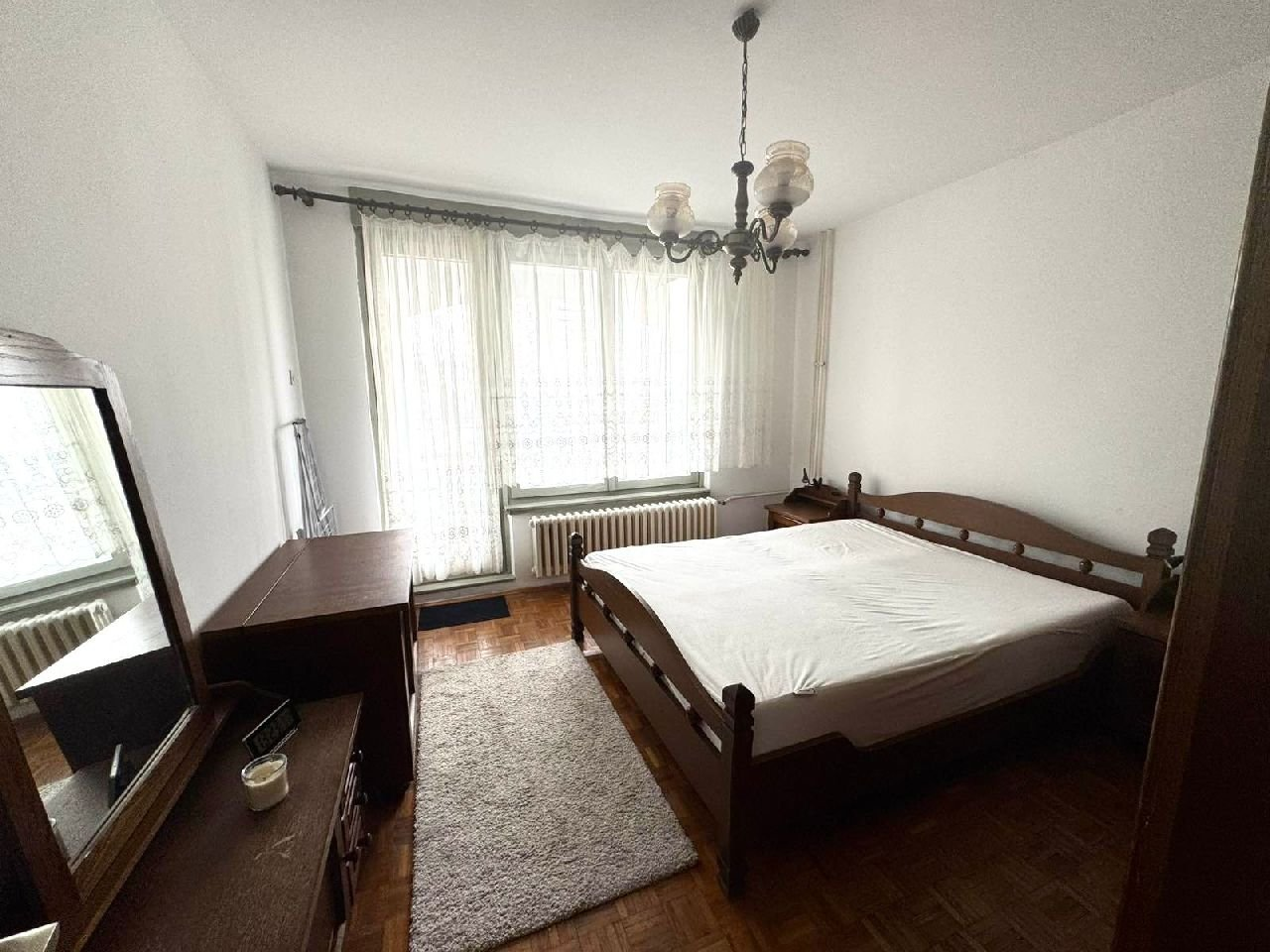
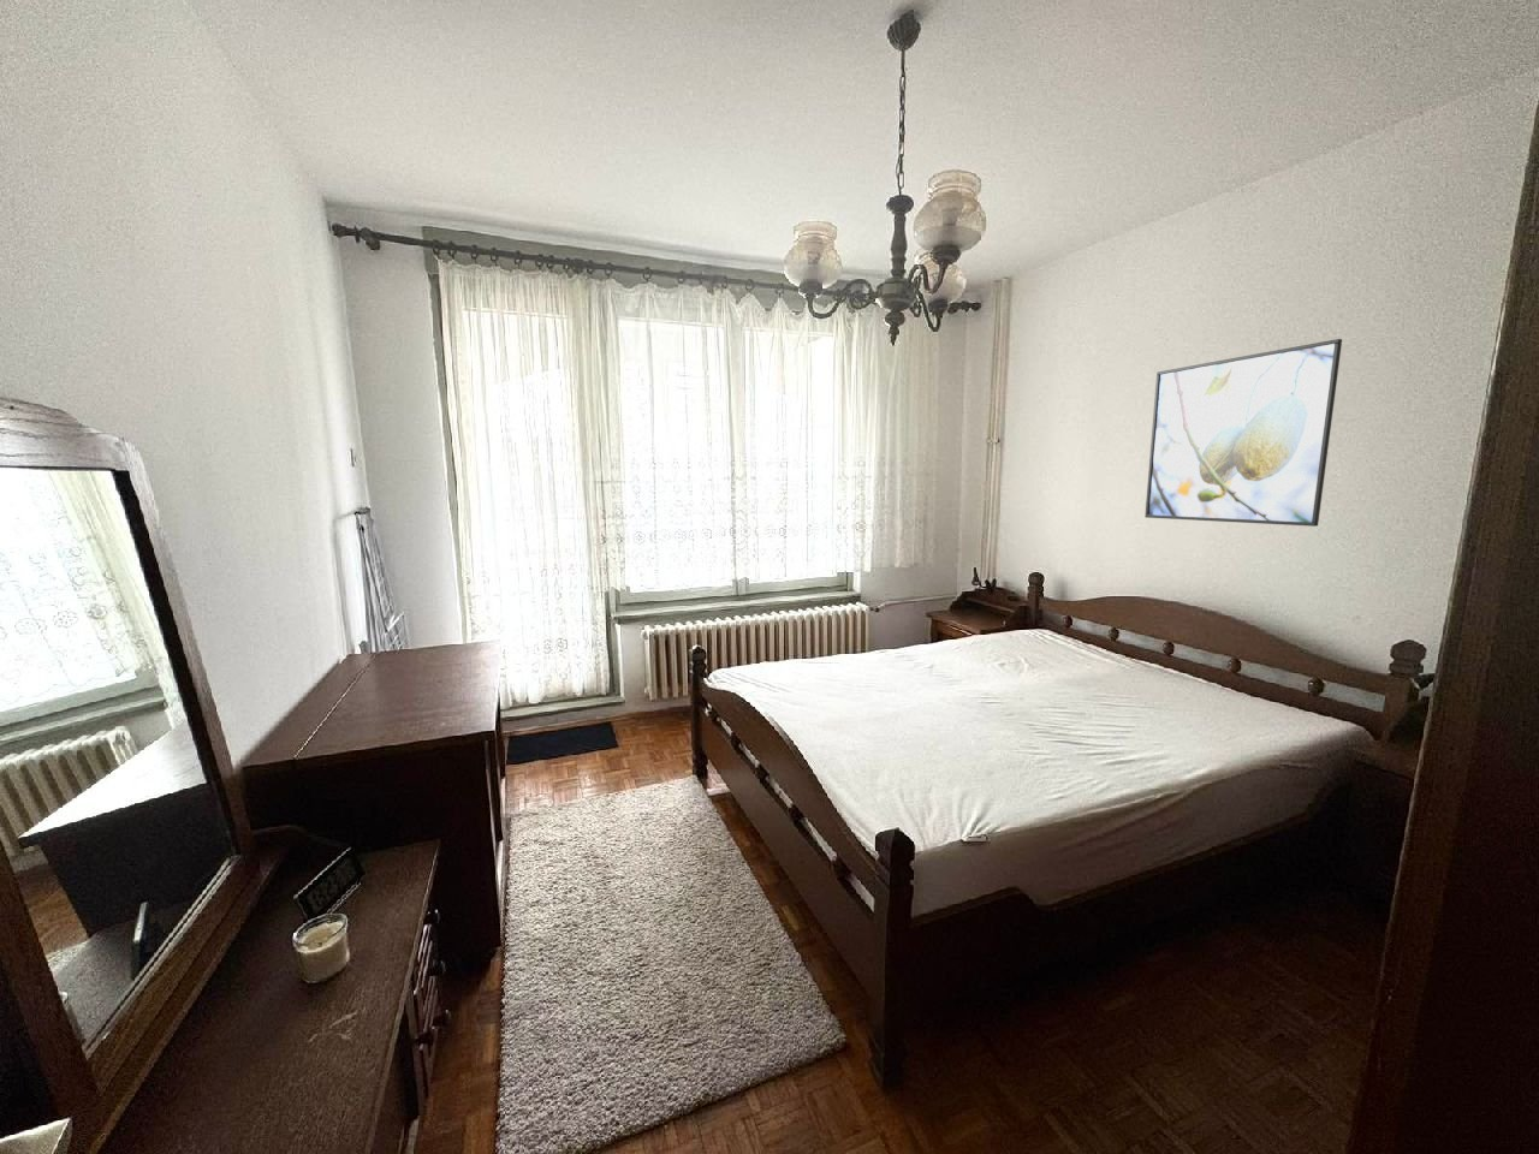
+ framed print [1145,338,1343,527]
